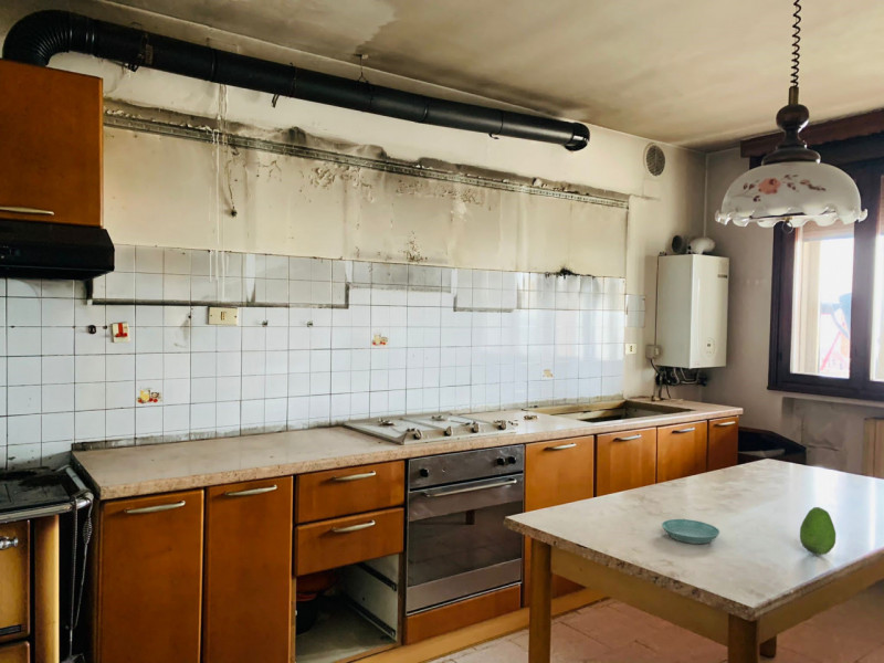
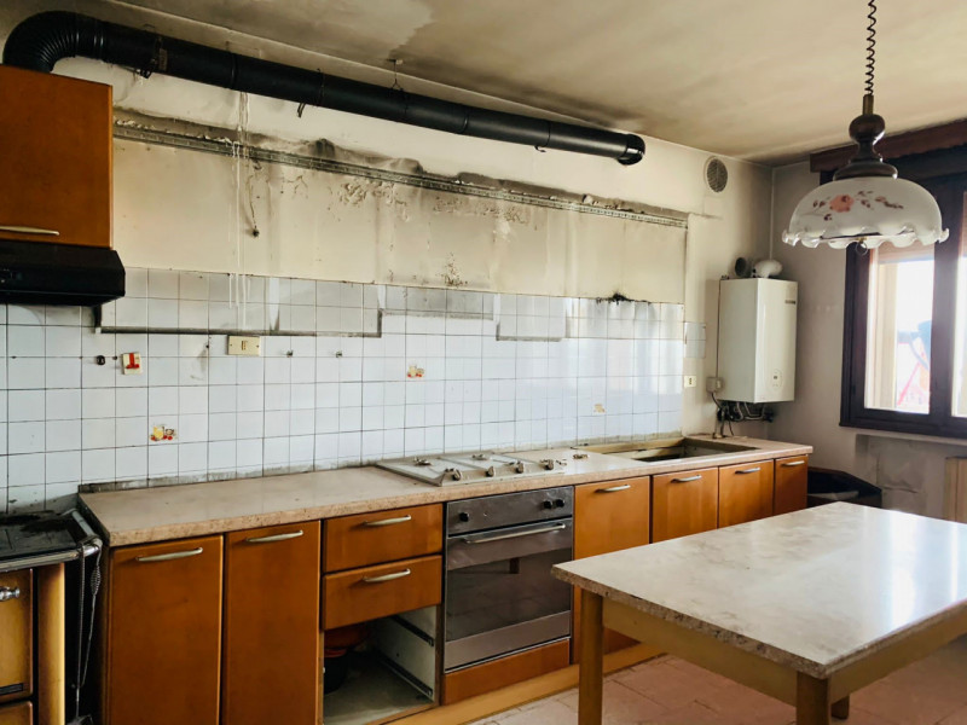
- saucer [661,518,720,545]
- fruit [799,506,836,556]
